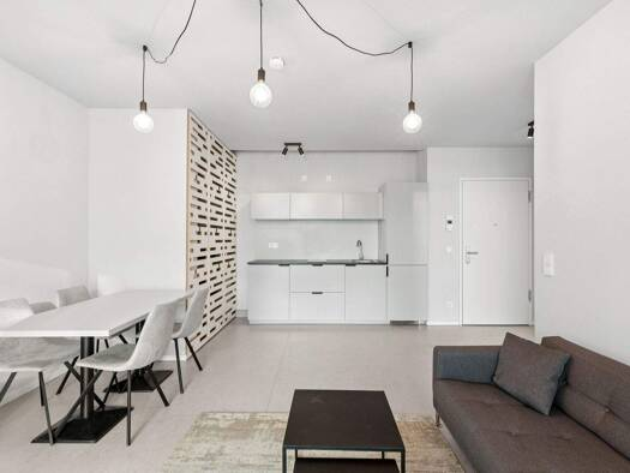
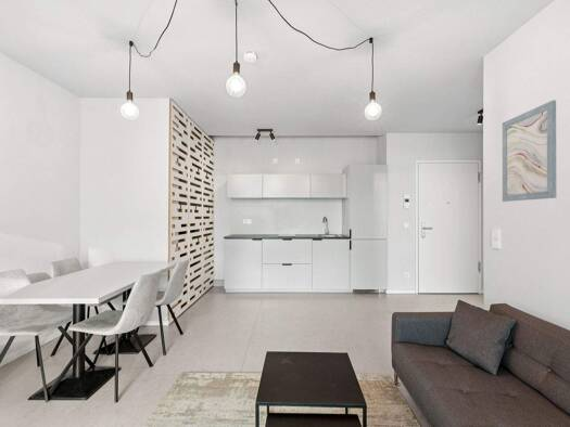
+ wall art [502,100,557,203]
